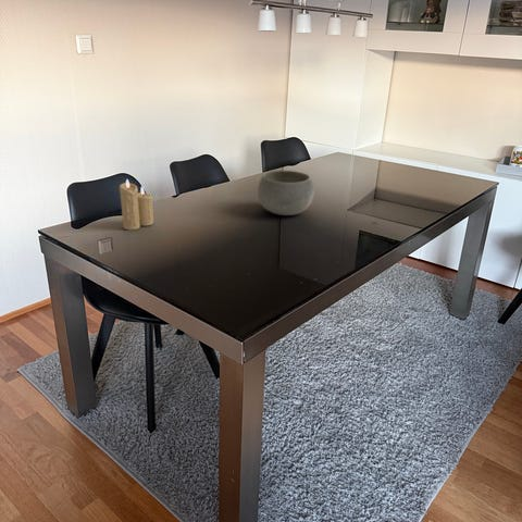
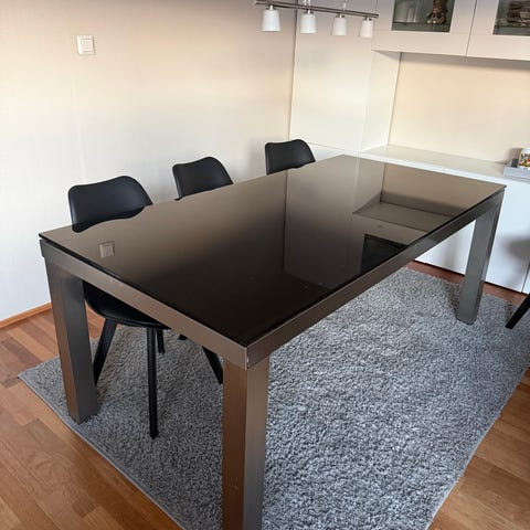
- bowl [257,170,315,216]
- candle [119,178,154,232]
